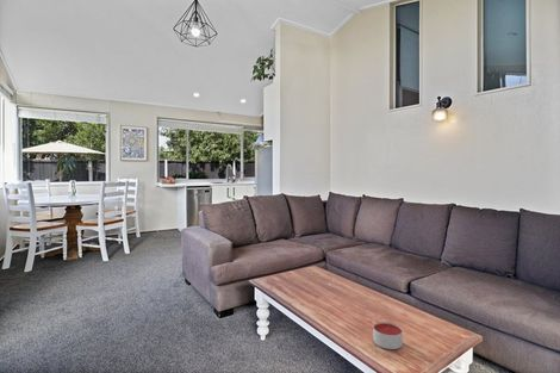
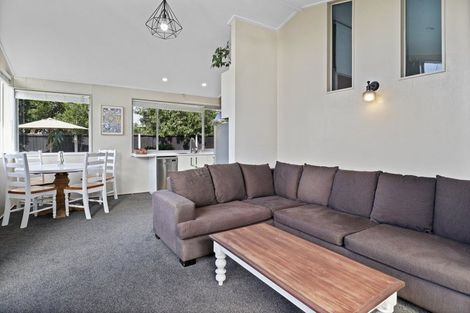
- candle [372,321,404,350]
